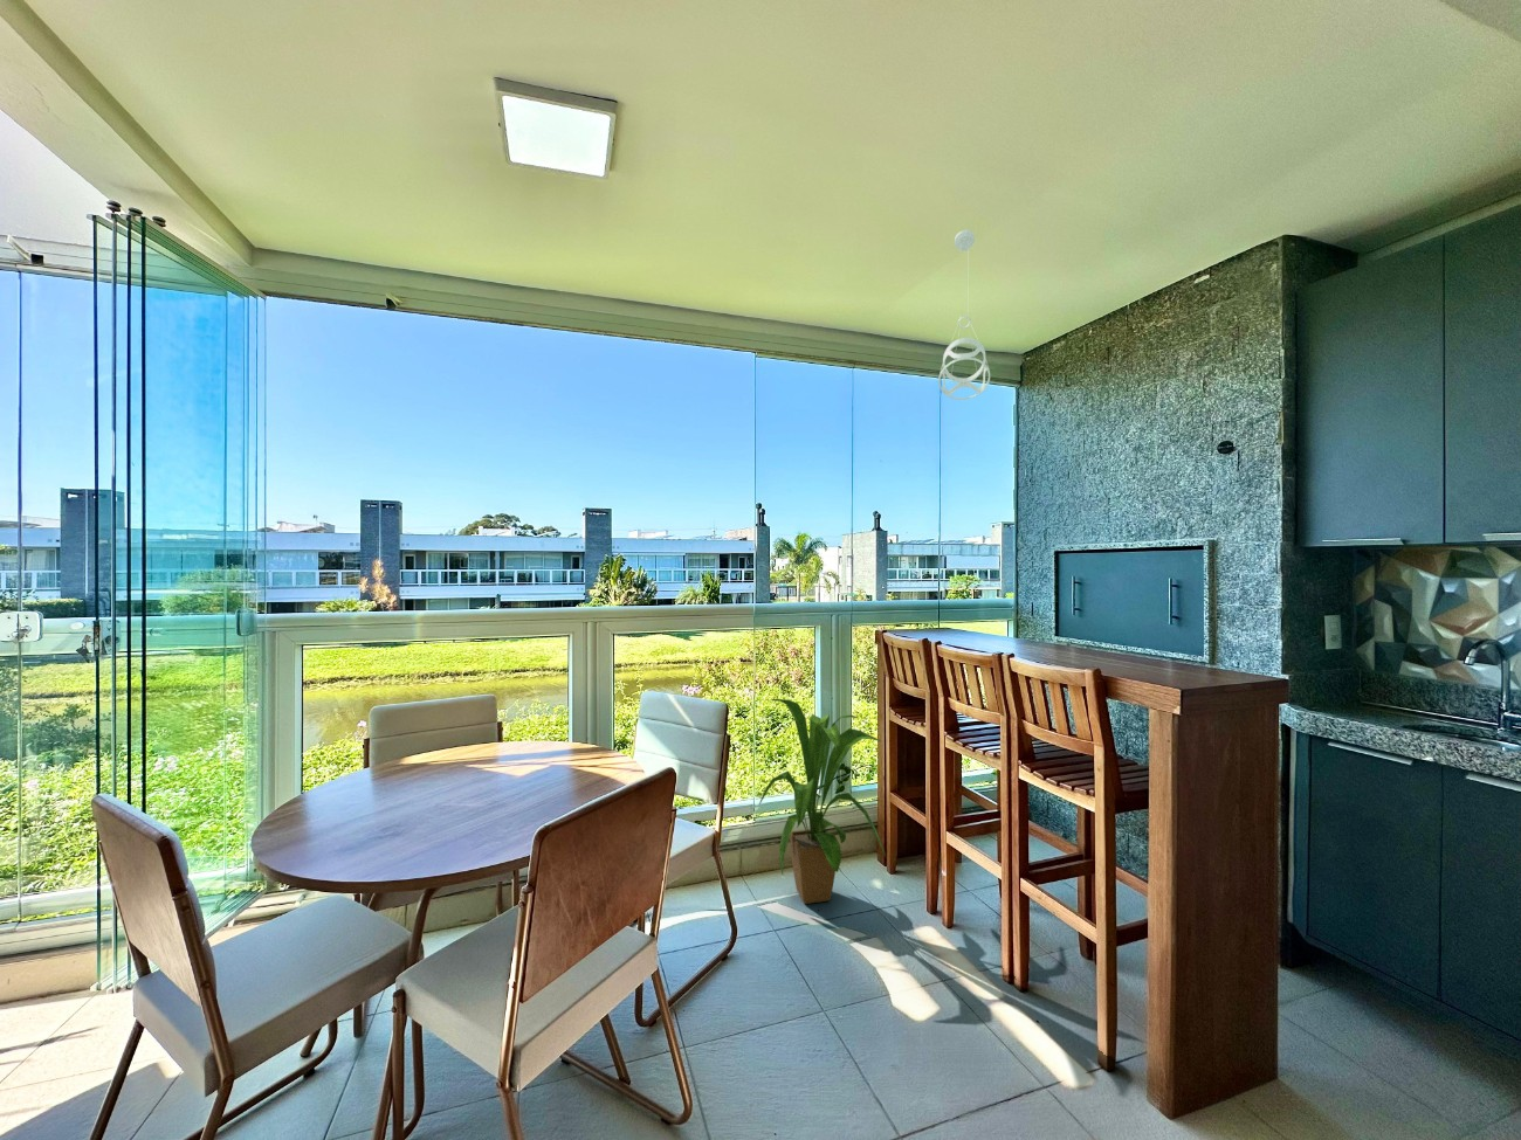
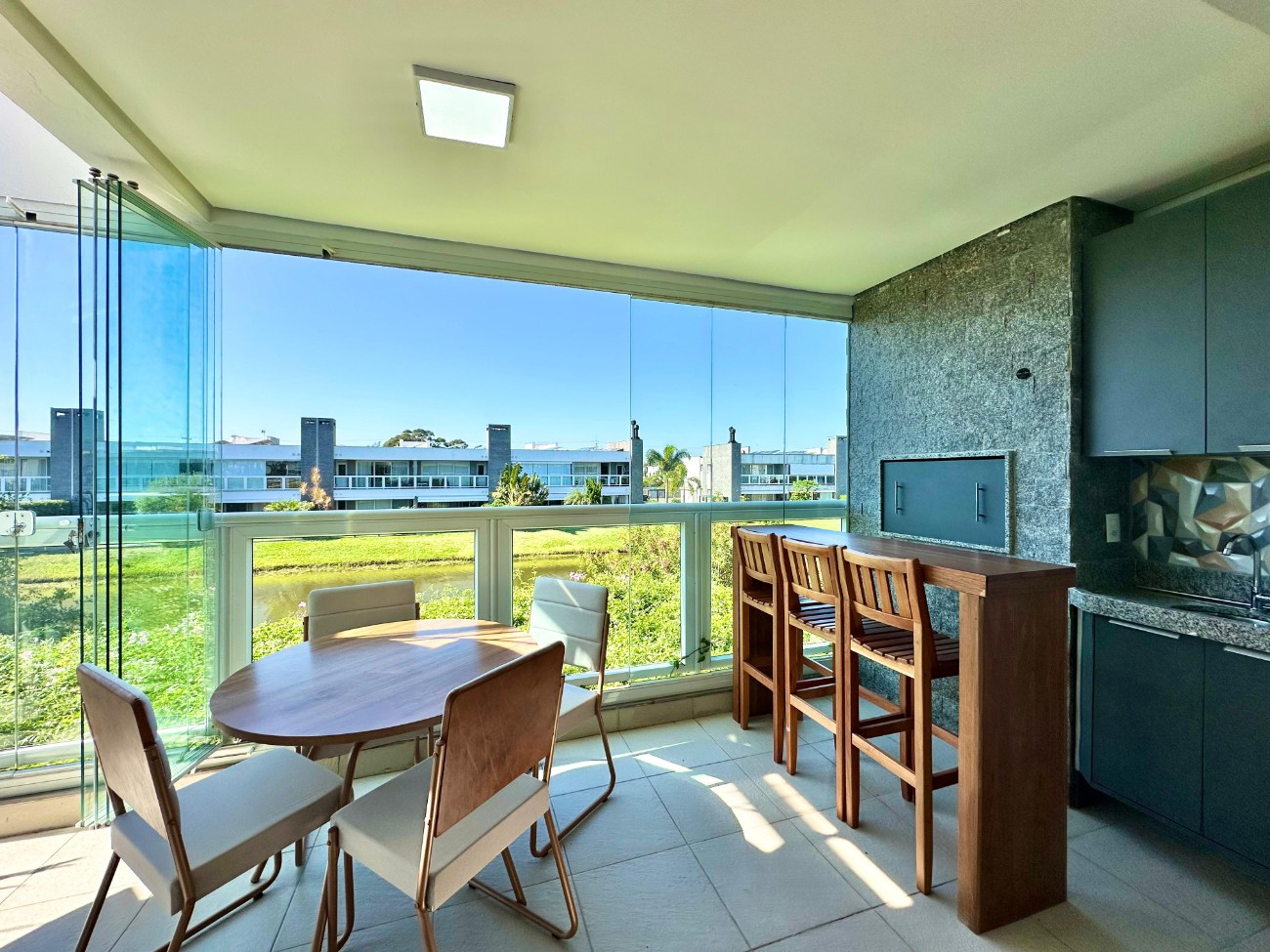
- pendant light [938,229,990,401]
- house plant [758,698,887,905]
